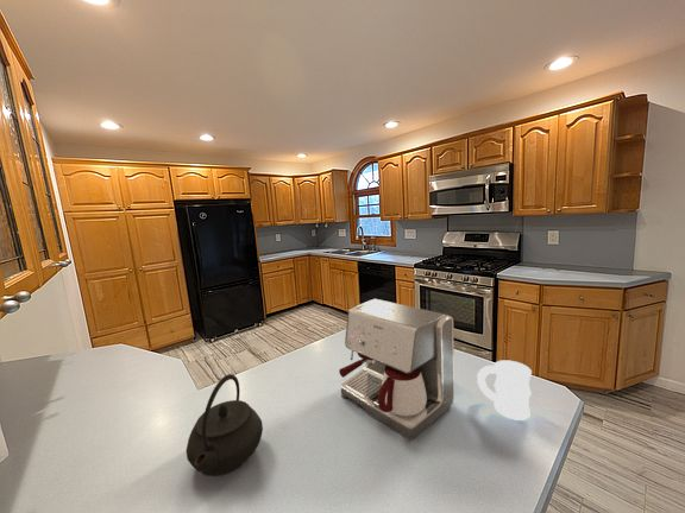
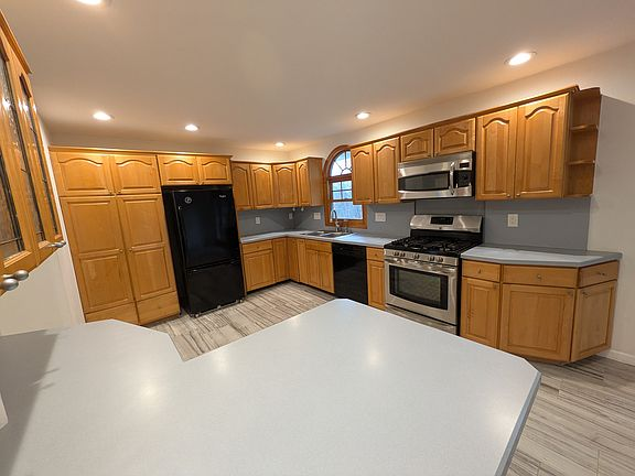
- coffee maker [338,298,455,441]
- mug [476,359,533,422]
- kettle [186,373,264,477]
